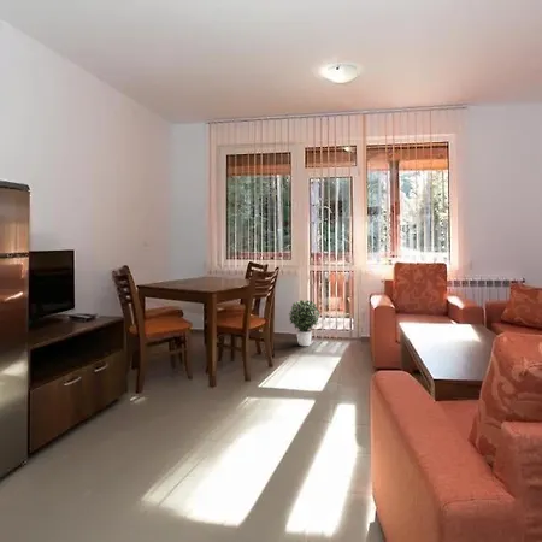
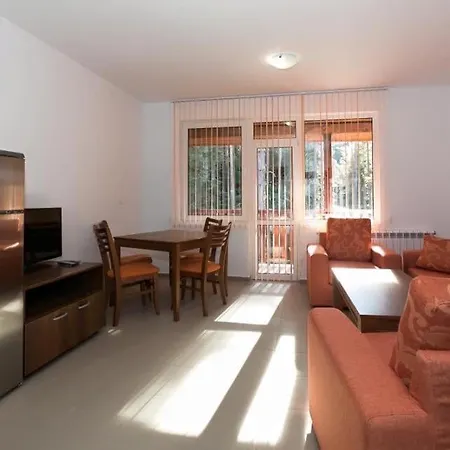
- potted plant [288,299,322,347]
